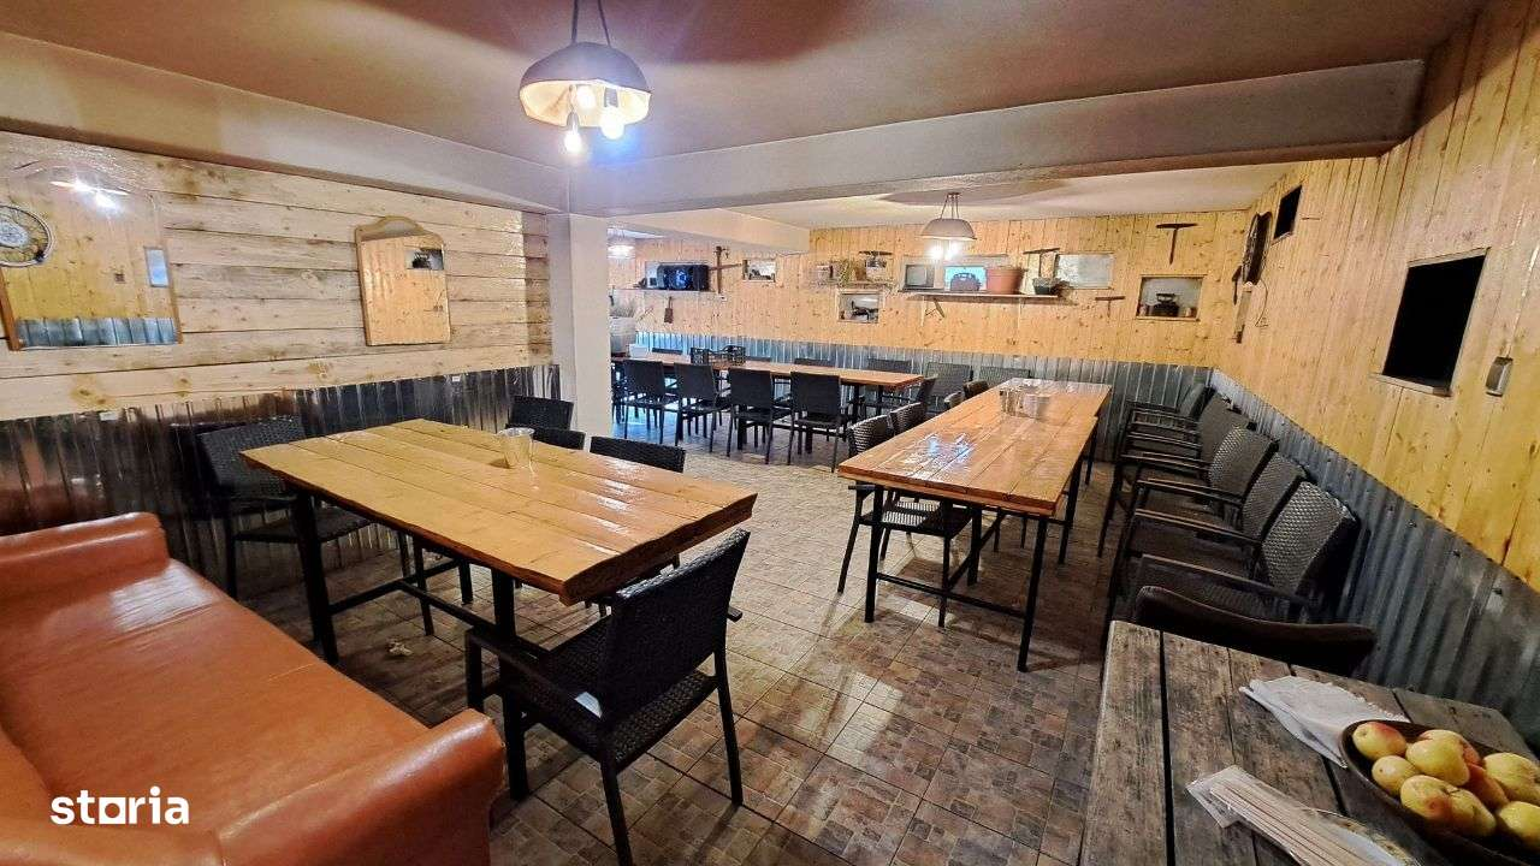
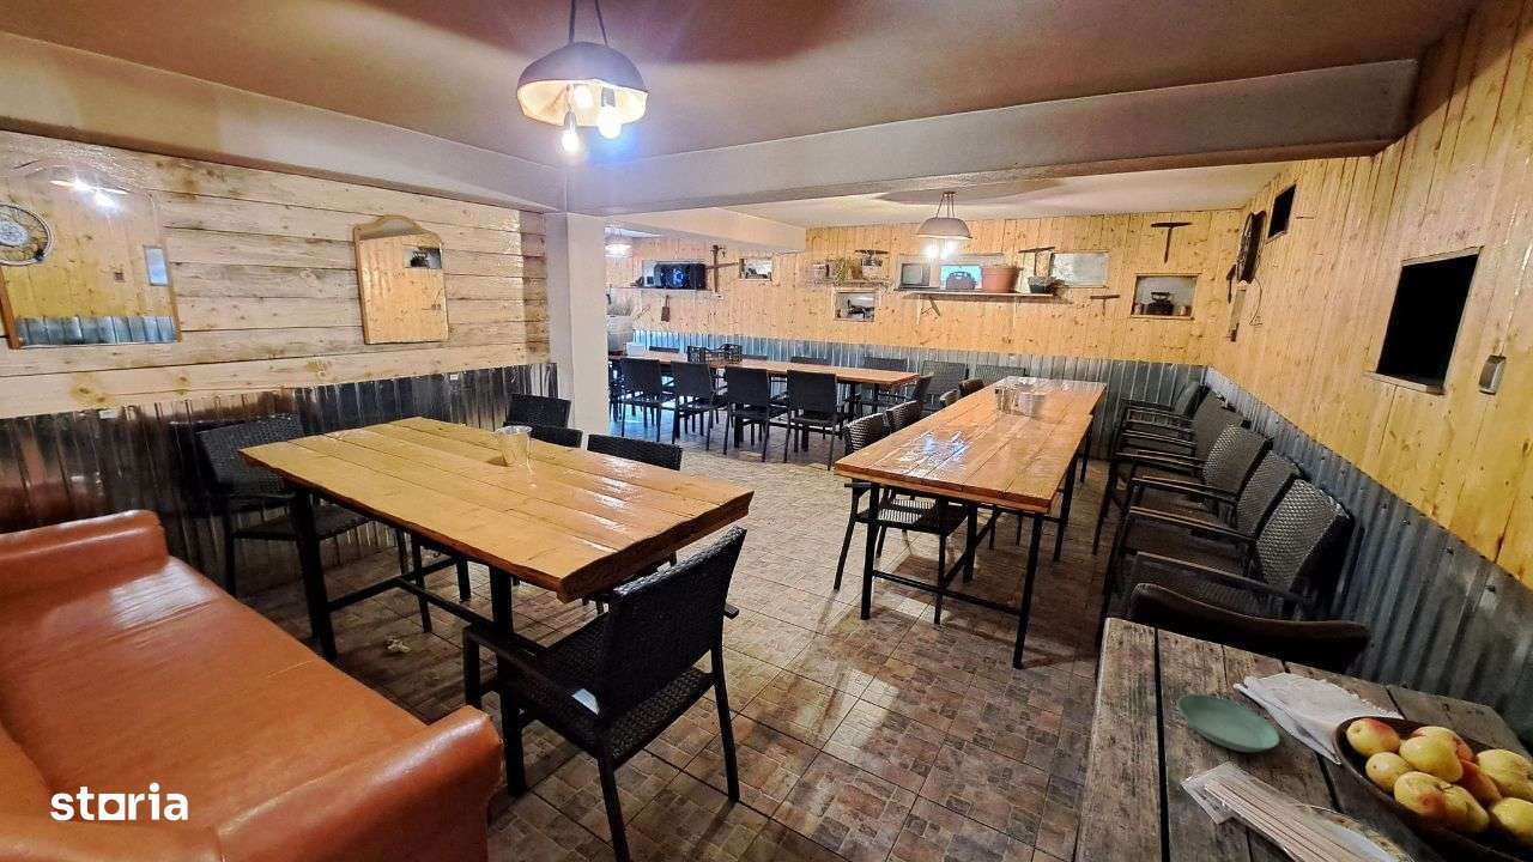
+ saucer [1176,693,1280,753]
